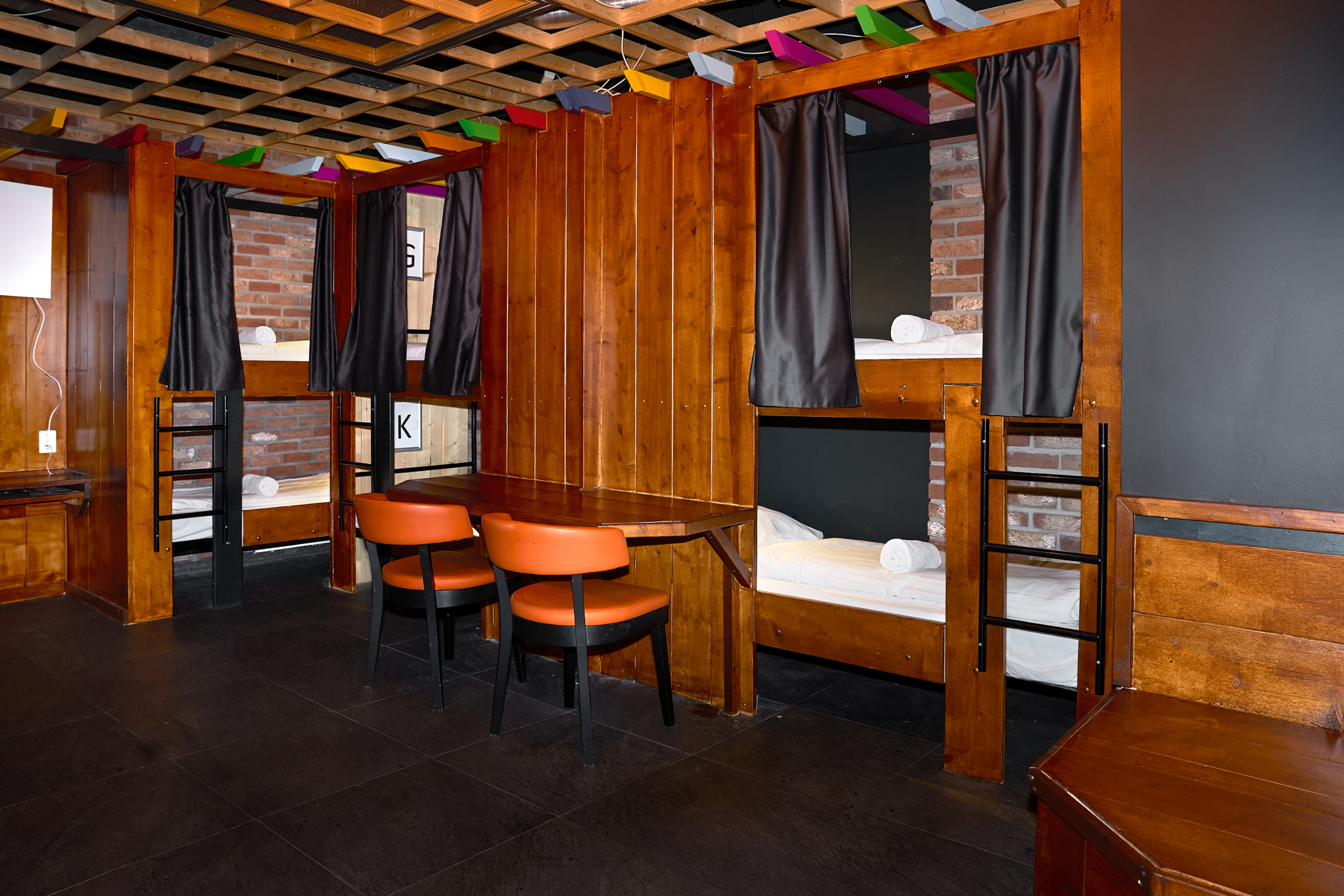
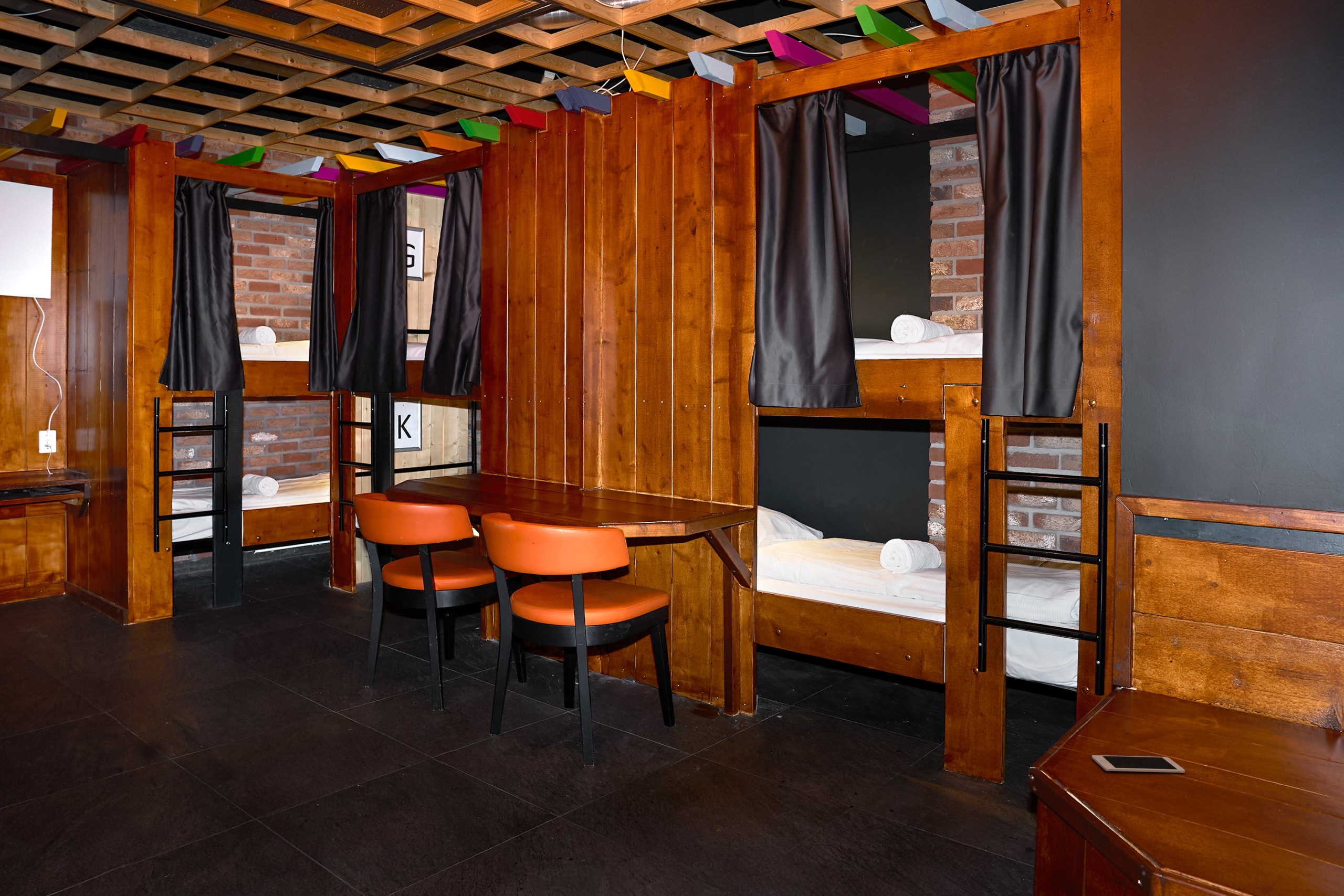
+ cell phone [1091,755,1185,773]
